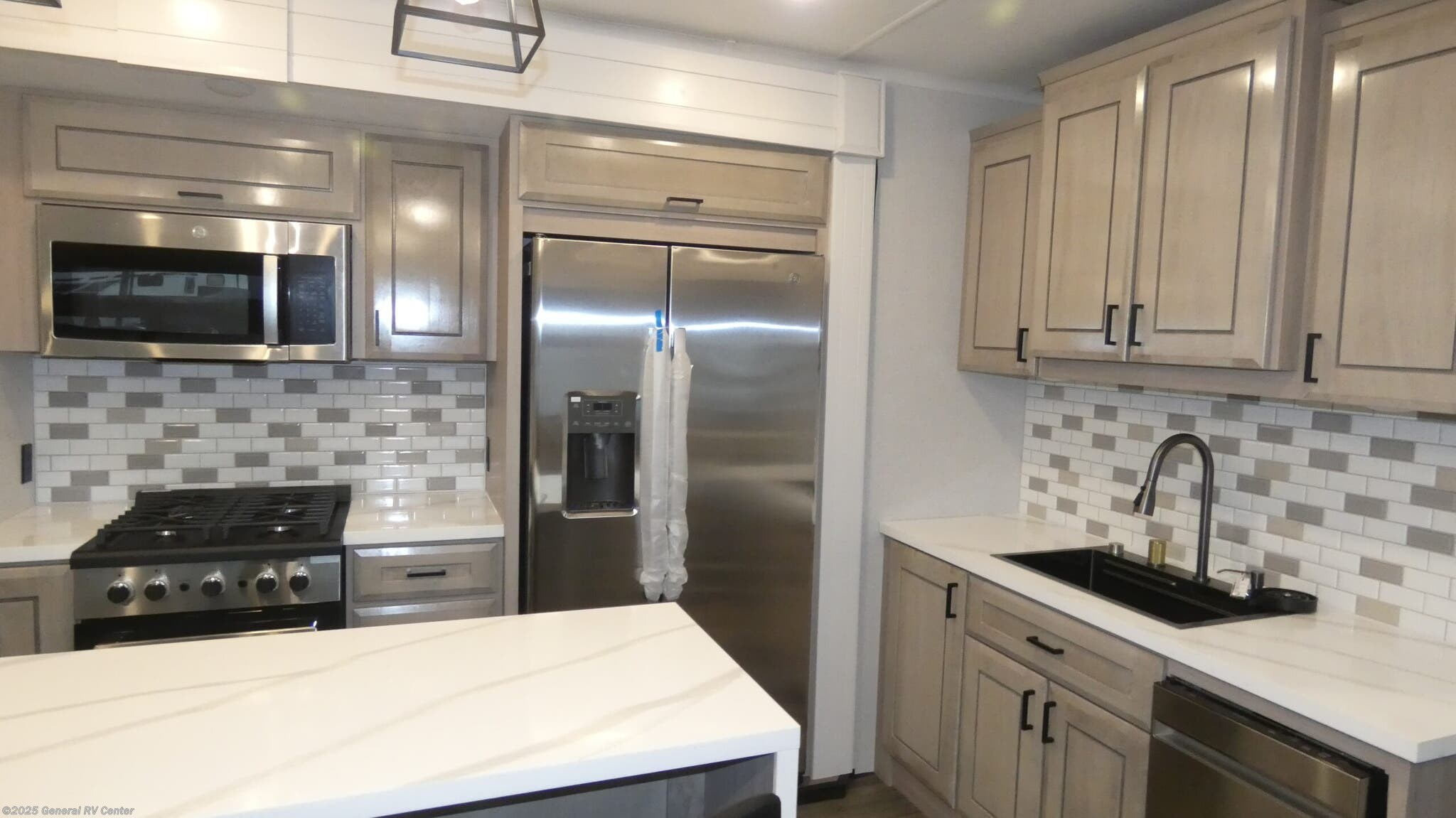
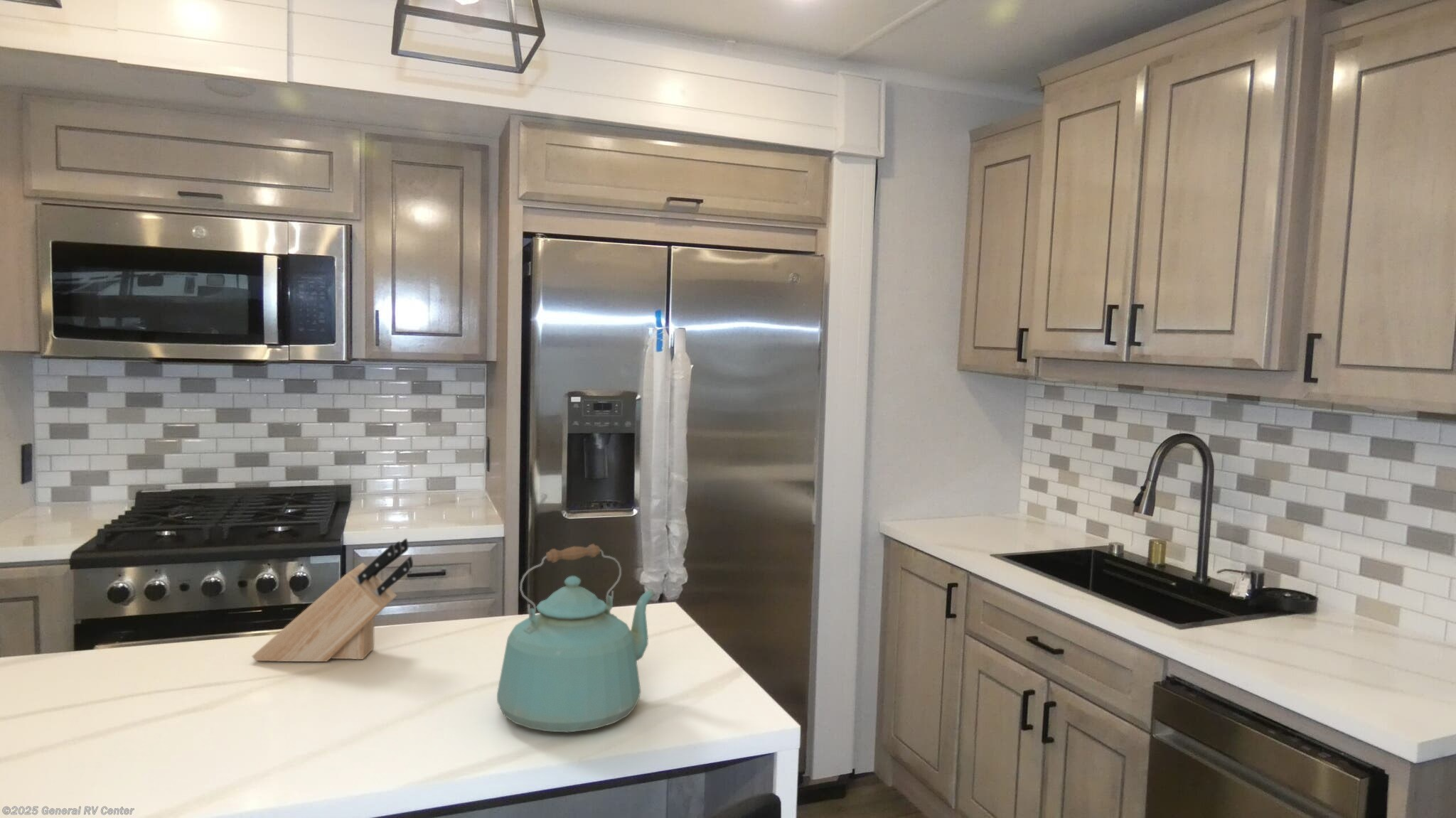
+ knife block [252,538,414,662]
+ kettle [496,543,656,733]
